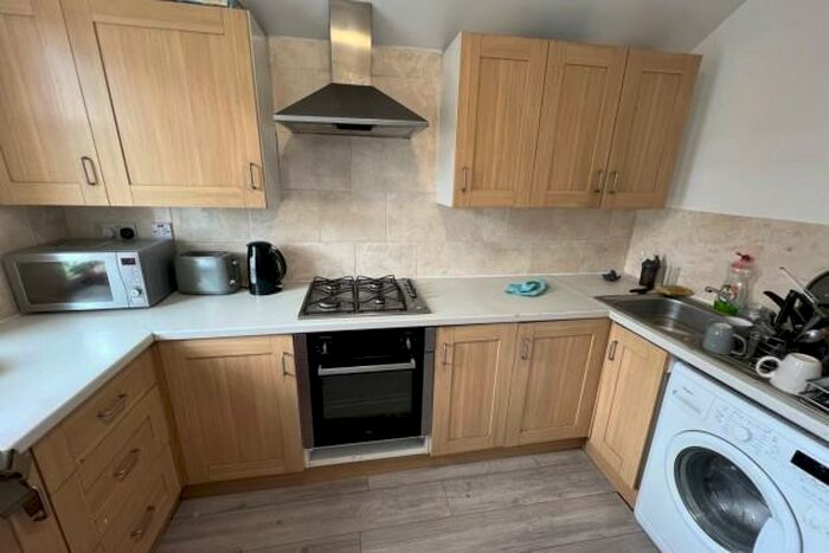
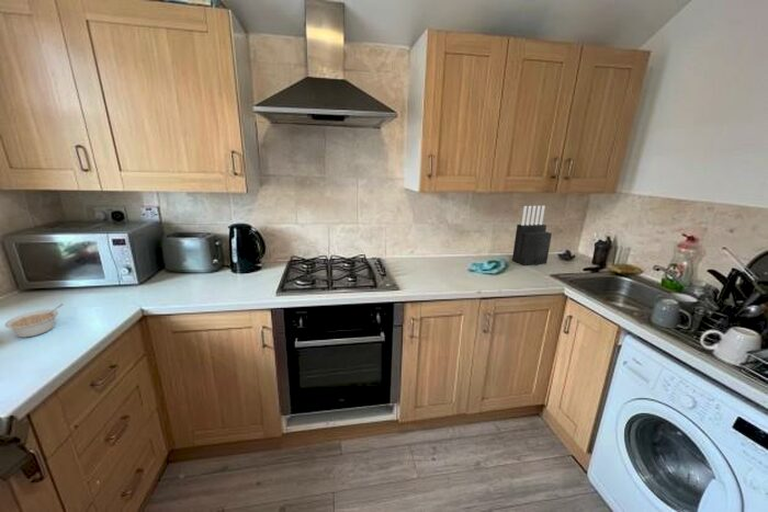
+ knife block [511,205,553,266]
+ legume [3,303,65,339]
